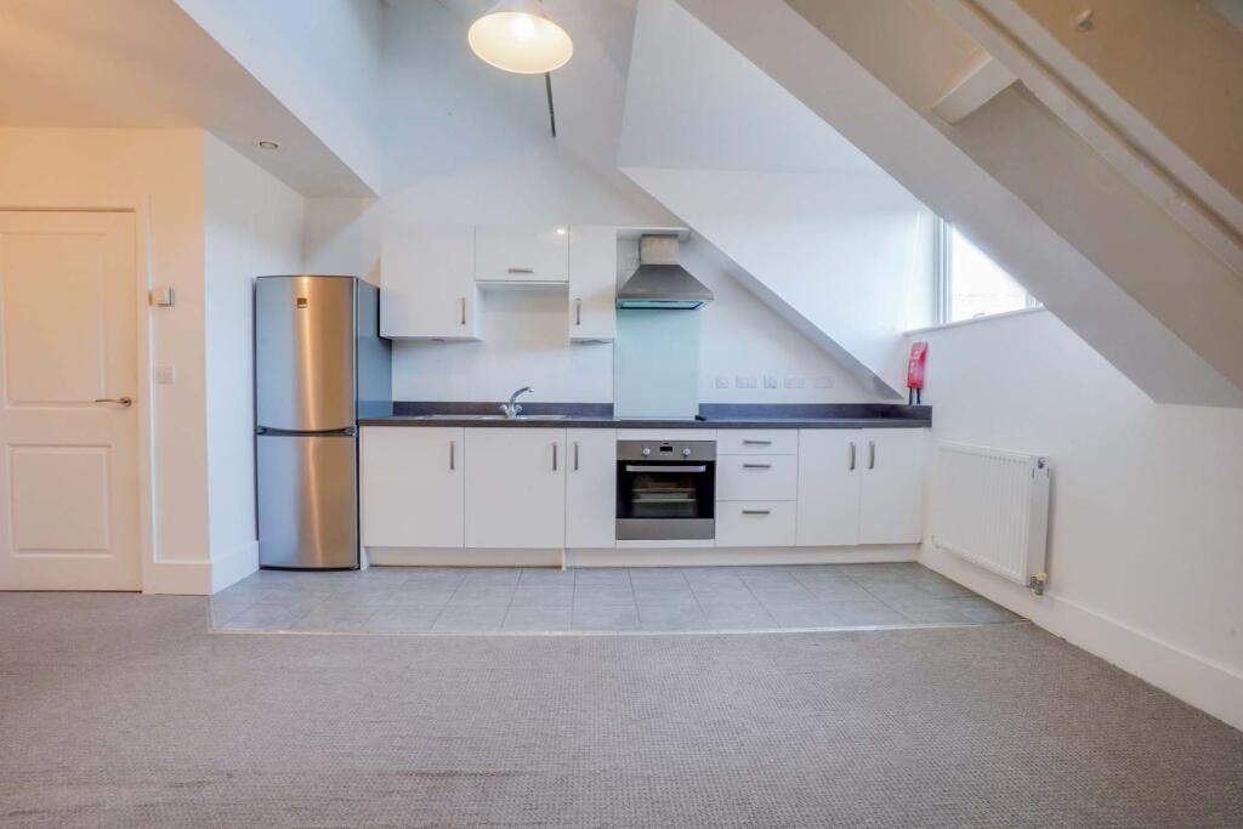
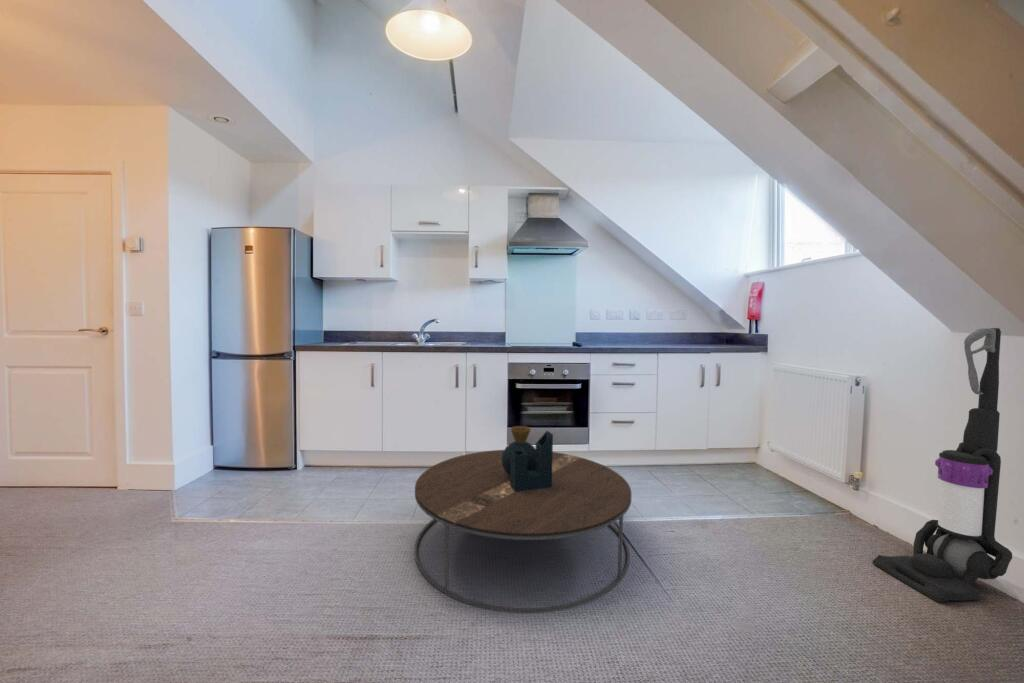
+ coffee table [413,425,633,614]
+ vacuum cleaner [872,327,1013,604]
